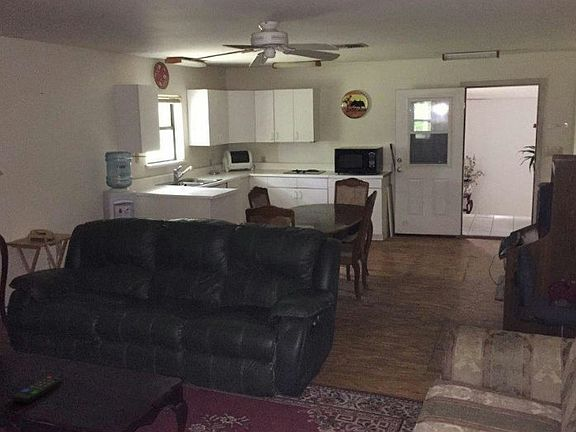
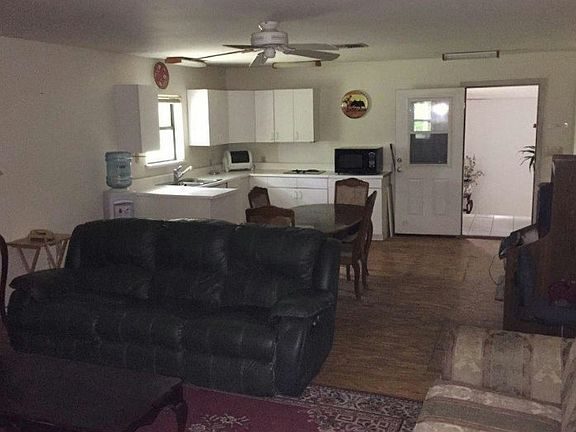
- remote control [12,375,63,404]
